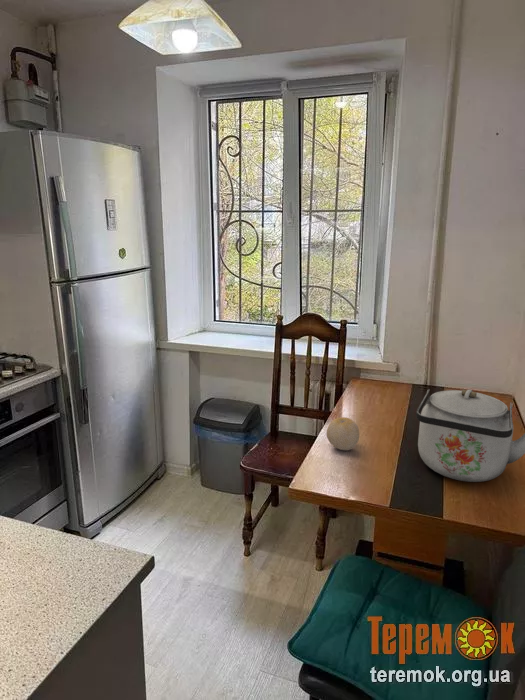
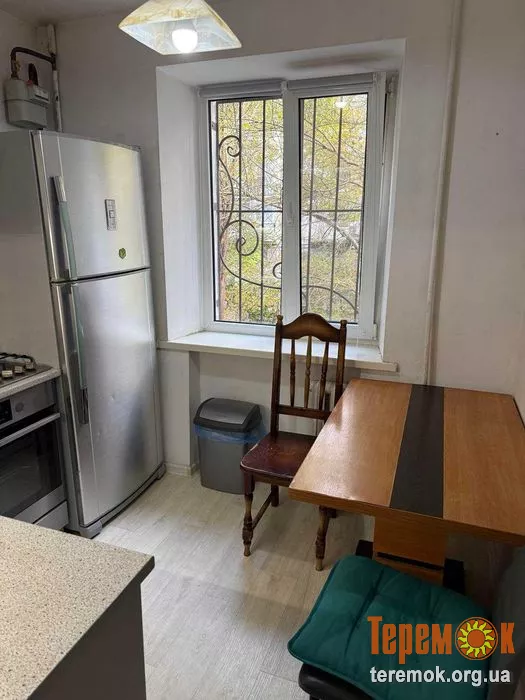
- fruit [326,416,360,451]
- kettle [415,388,525,483]
